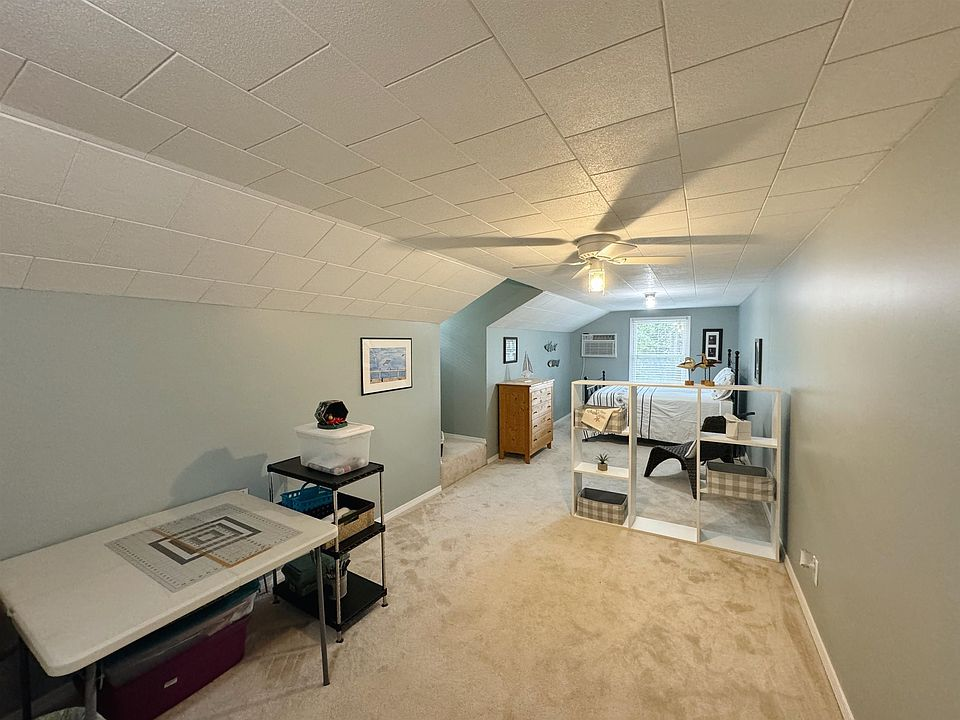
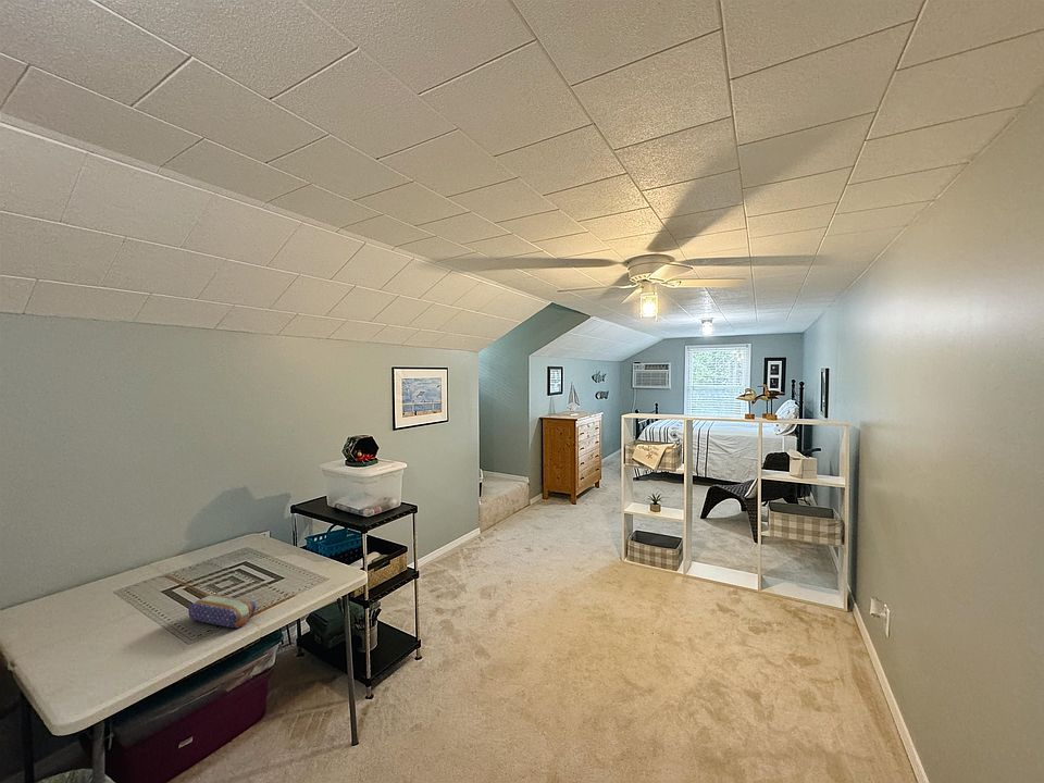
+ pencil case [187,594,257,629]
